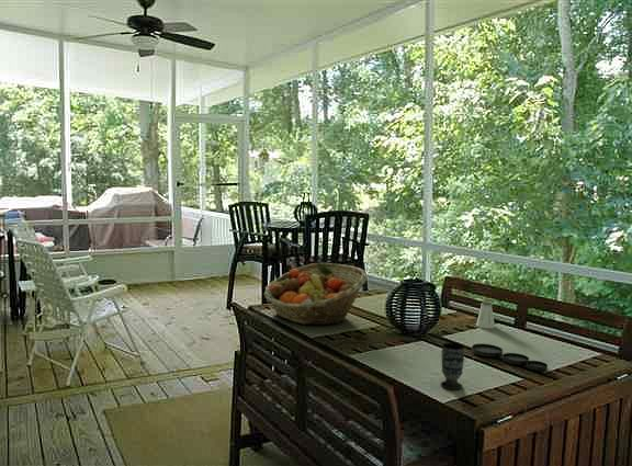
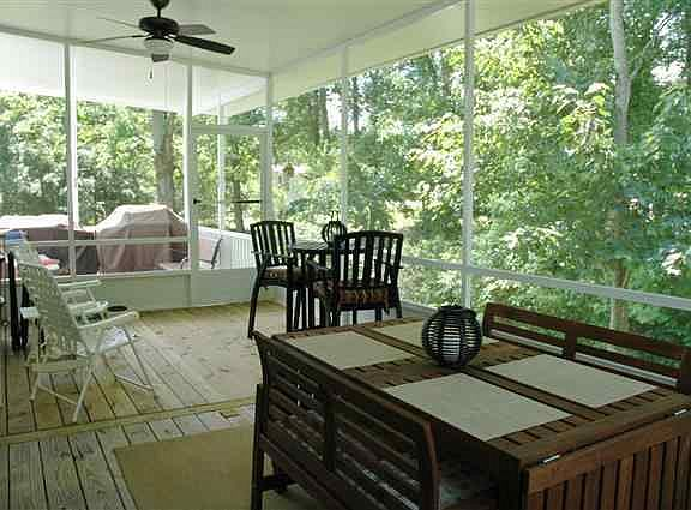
- fruit basket [263,262,369,326]
- plate [471,343,549,372]
- cup [440,342,465,390]
- saltshaker [475,300,496,330]
